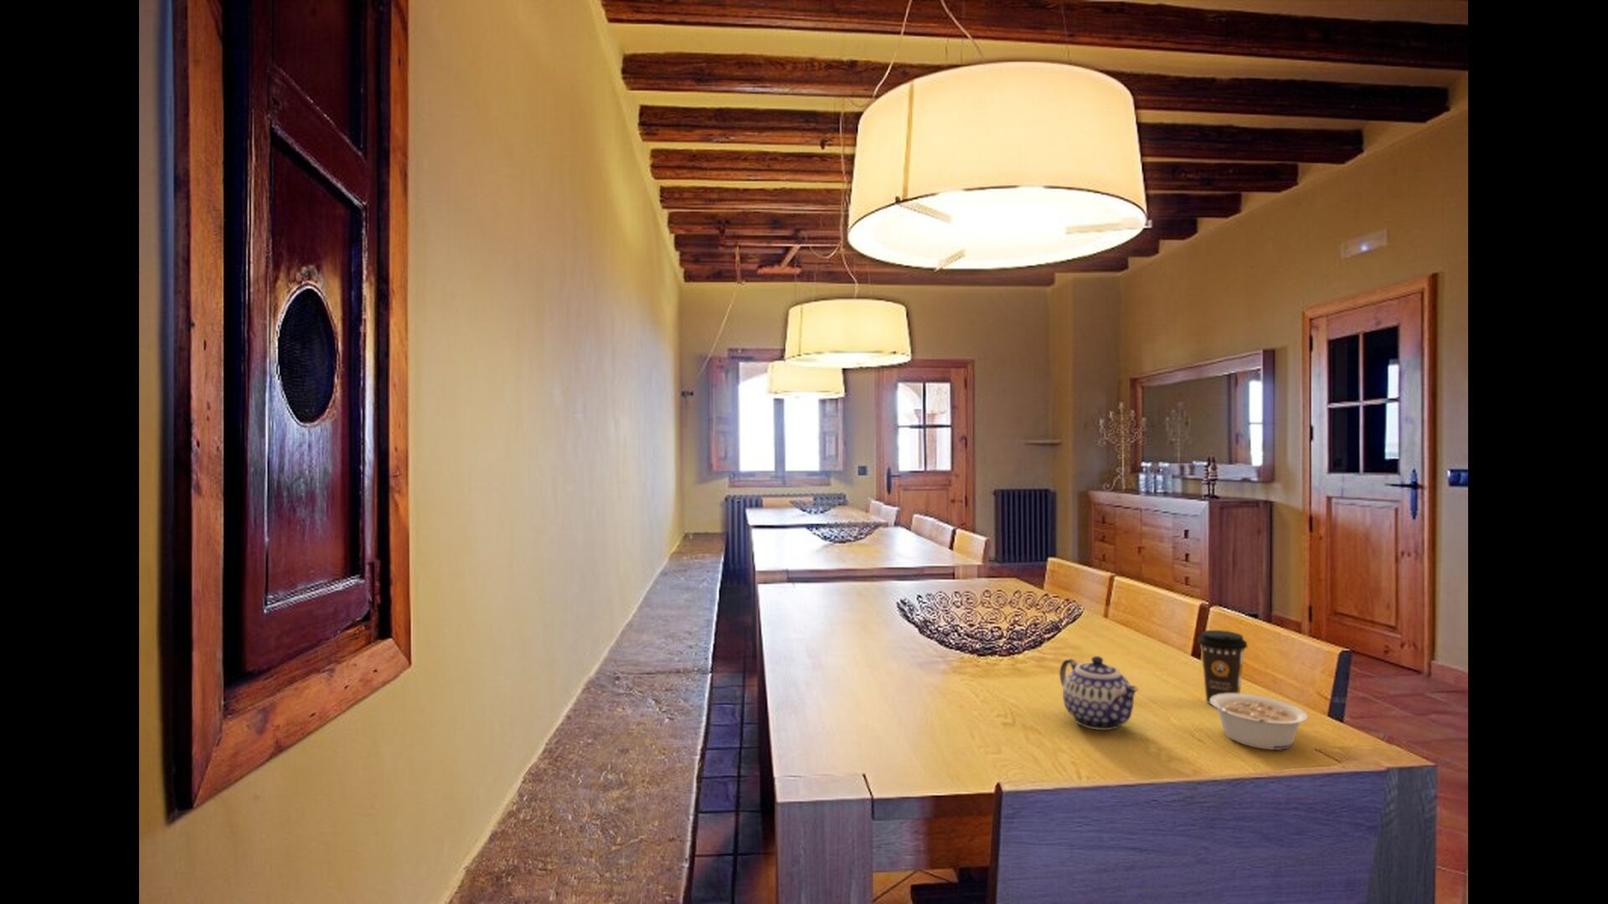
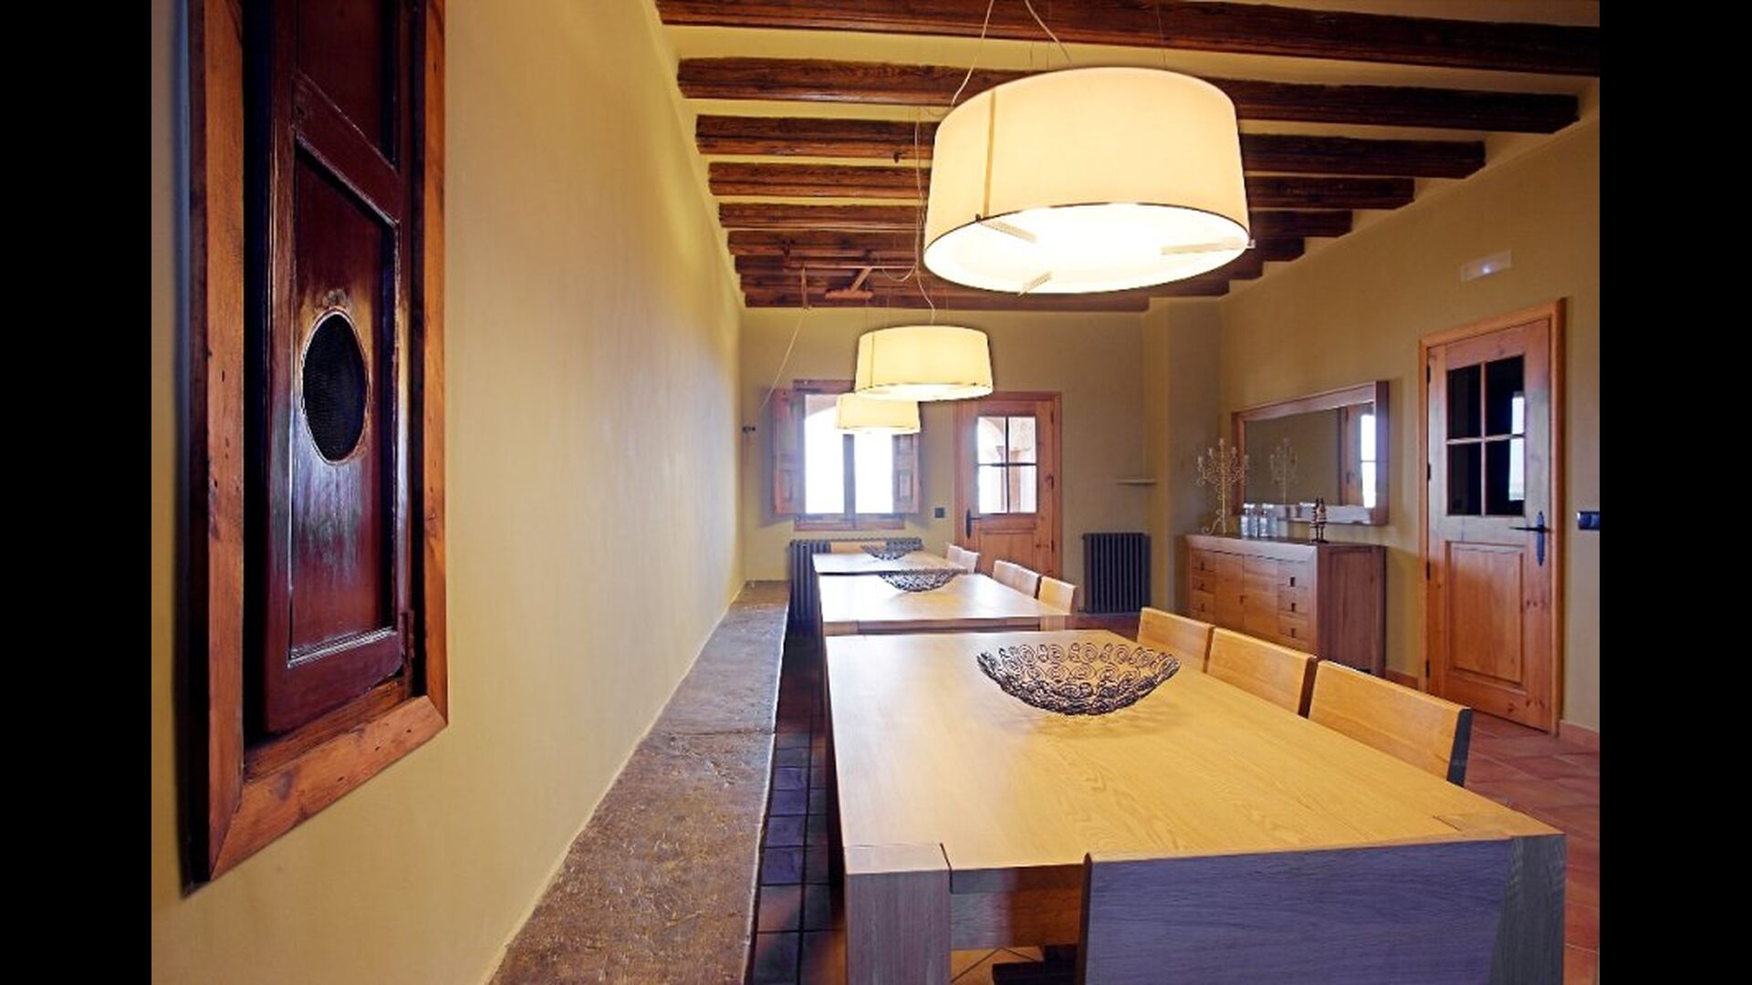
- coffee cup [1197,629,1249,705]
- teapot [1059,656,1140,731]
- legume [1210,693,1309,751]
